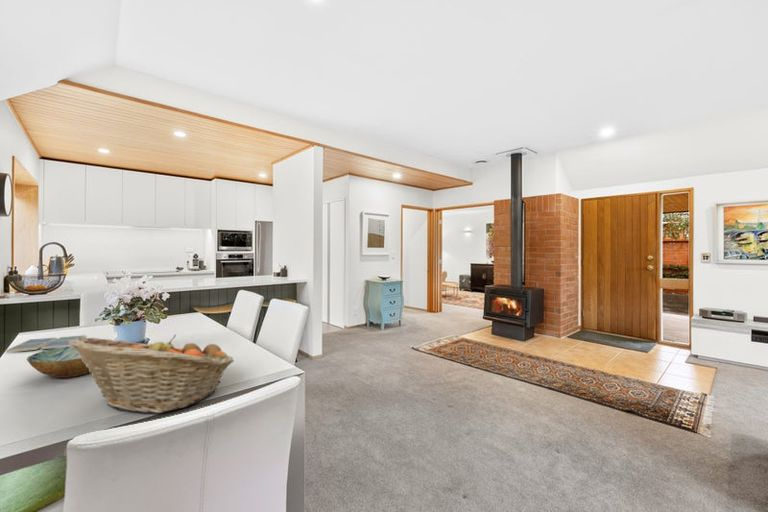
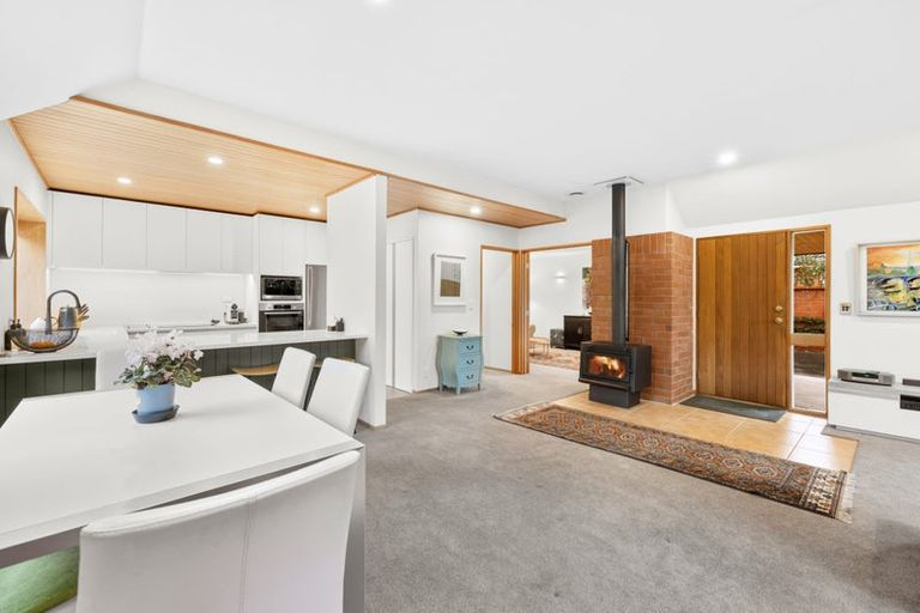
- drink coaster [5,334,87,353]
- bowl [26,346,90,379]
- fruit basket [68,334,235,414]
